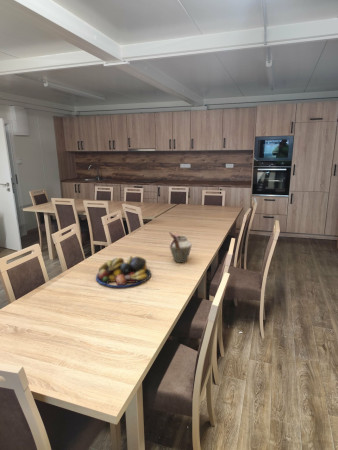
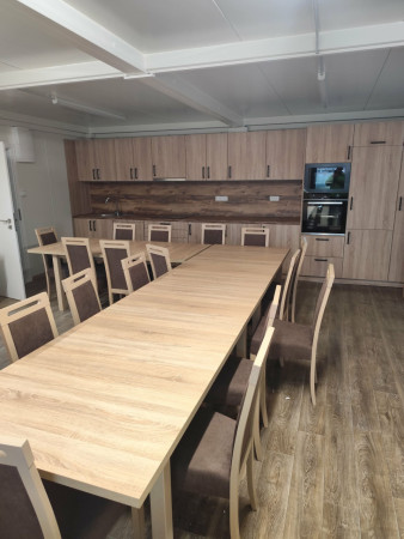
- fruit bowl [95,255,152,288]
- vase [168,231,193,264]
